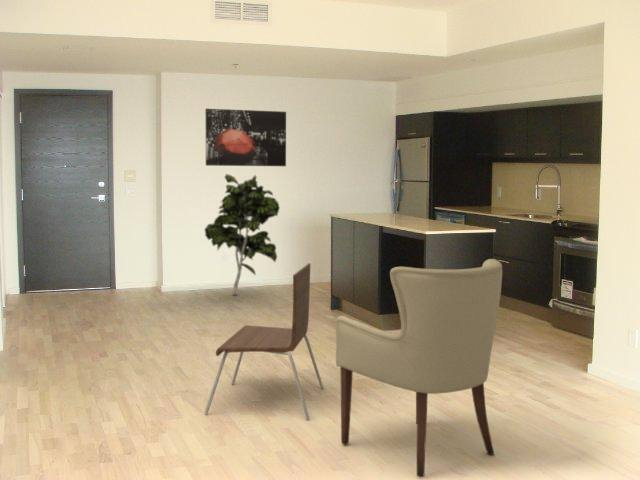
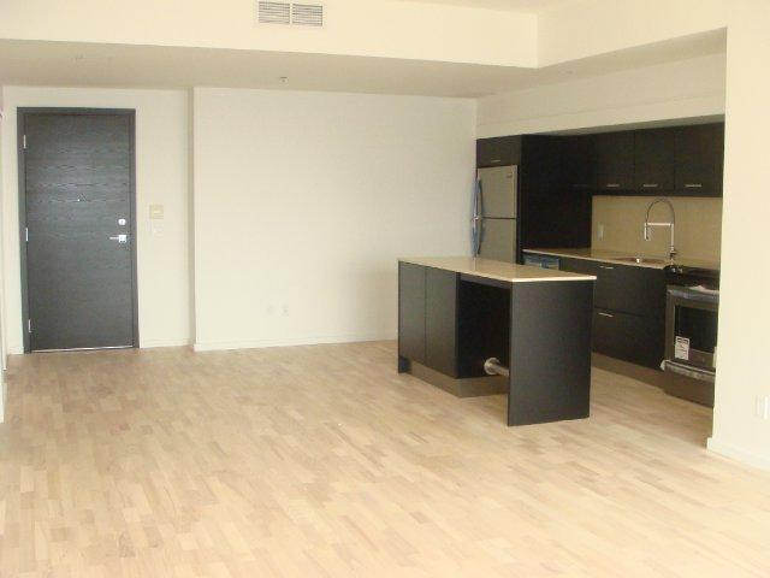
- chair [204,262,325,420]
- wall art [204,108,287,167]
- indoor plant [203,173,281,296]
- chair [335,258,503,478]
